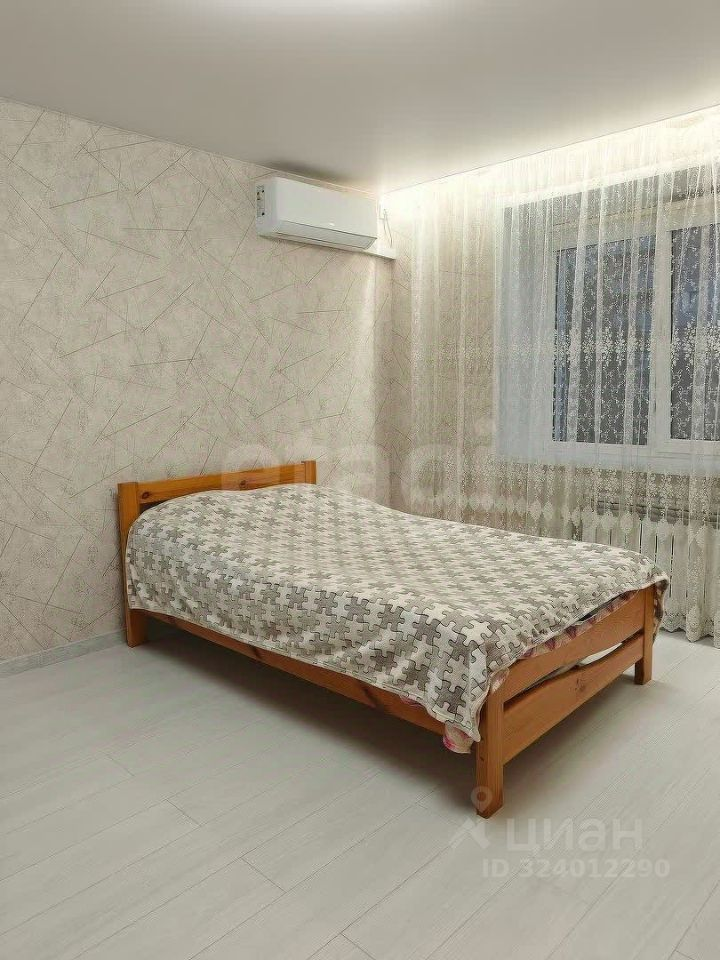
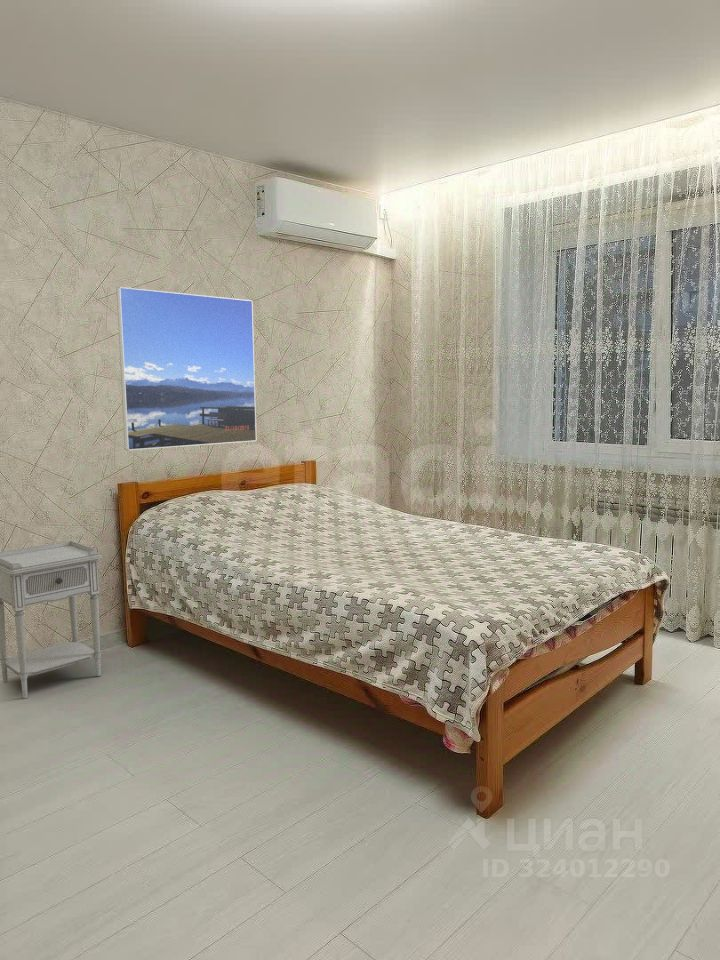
+ nightstand [0,540,104,700]
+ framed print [116,286,257,451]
